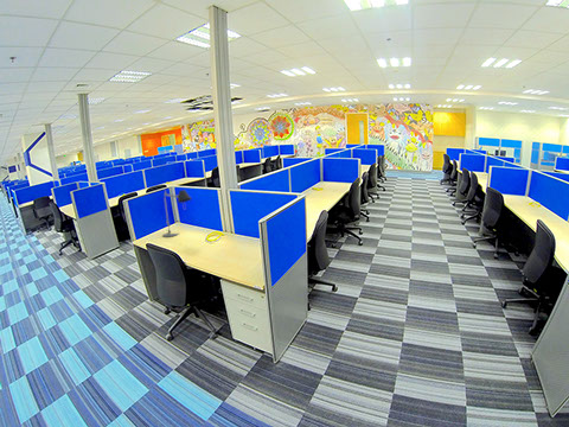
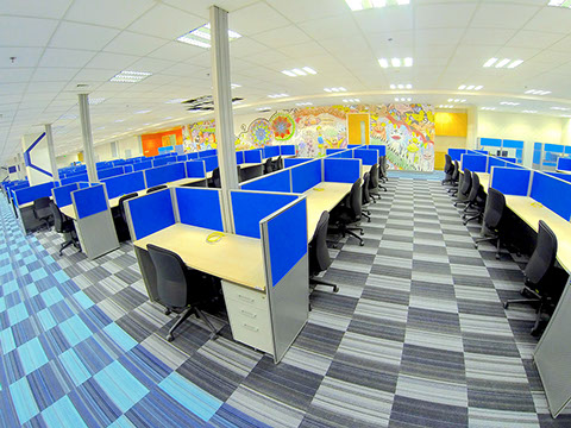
- desk lamp [162,189,193,238]
